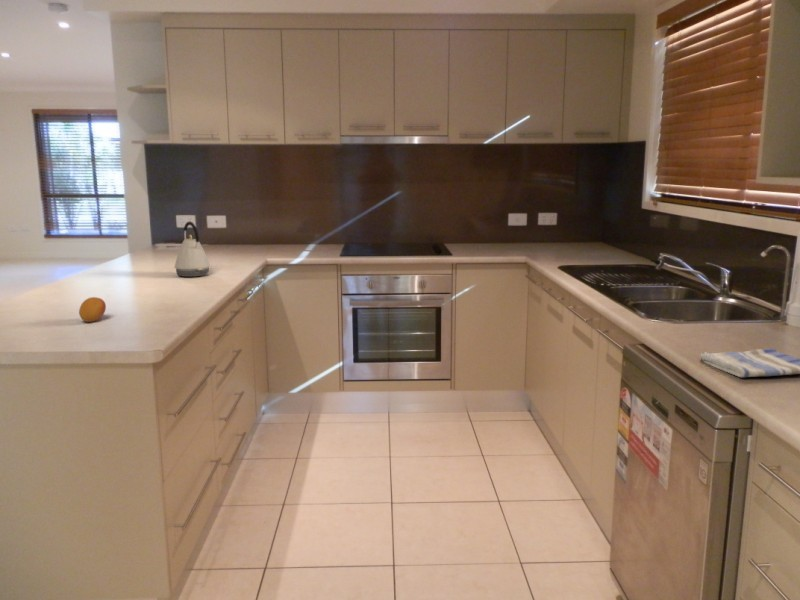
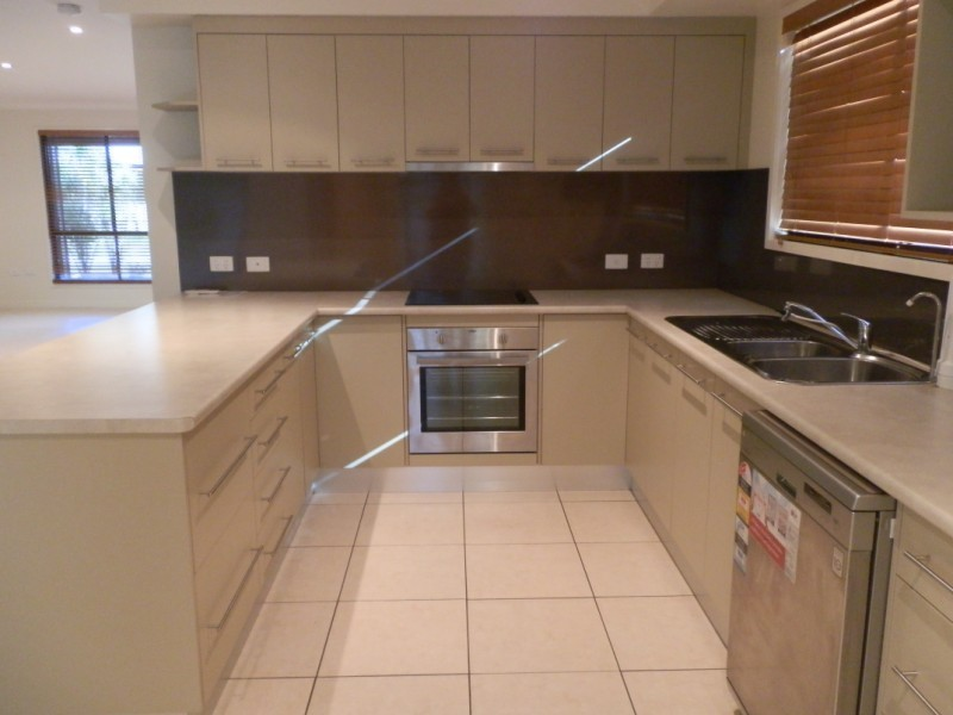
- fruit [78,296,107,323]
- kettle [174,221,211,278]
- dish towel [699,348,800,378]
